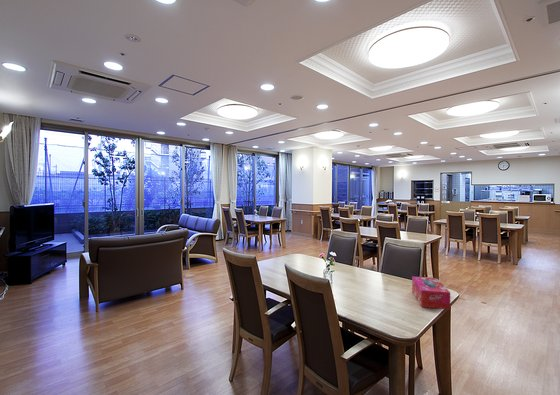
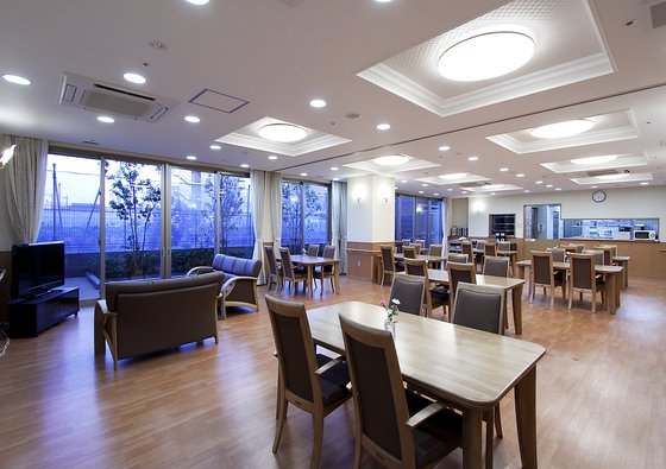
- tissue box [411,275,451,311]
